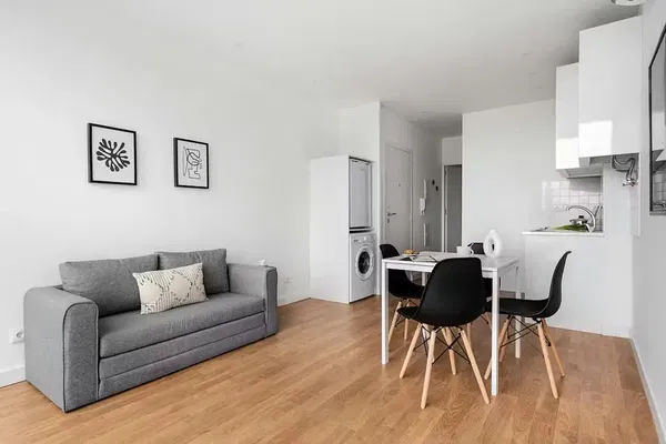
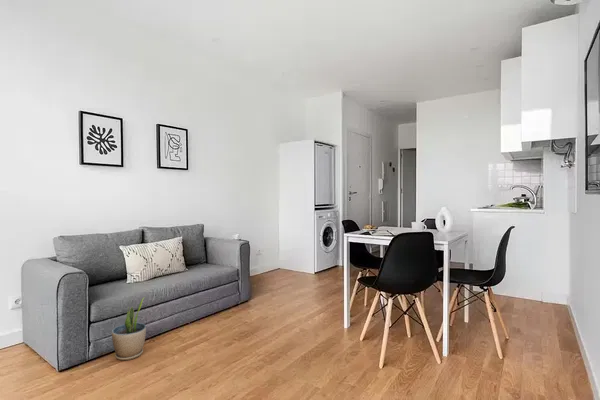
+ potted plant [111,296,147,361]
